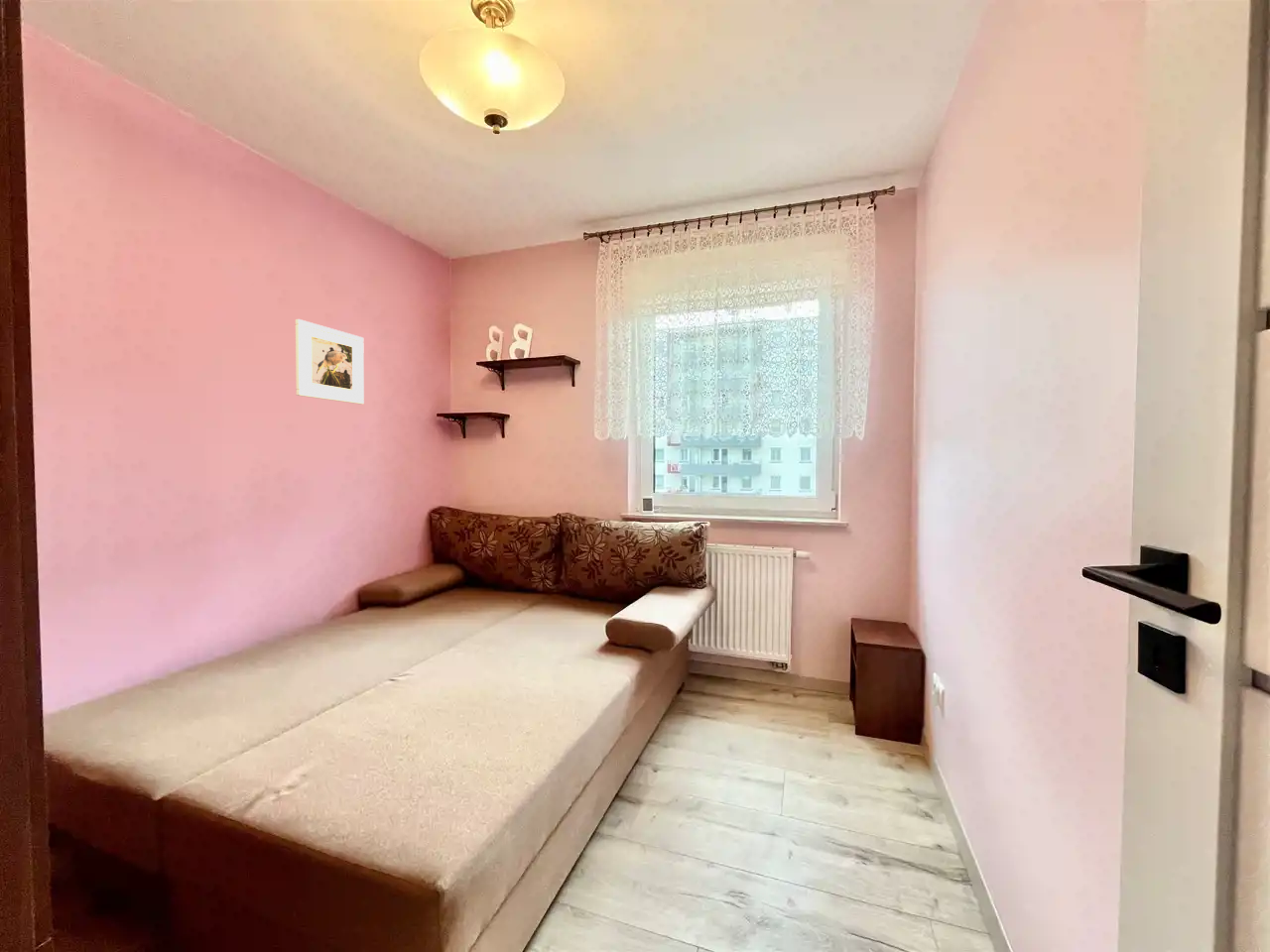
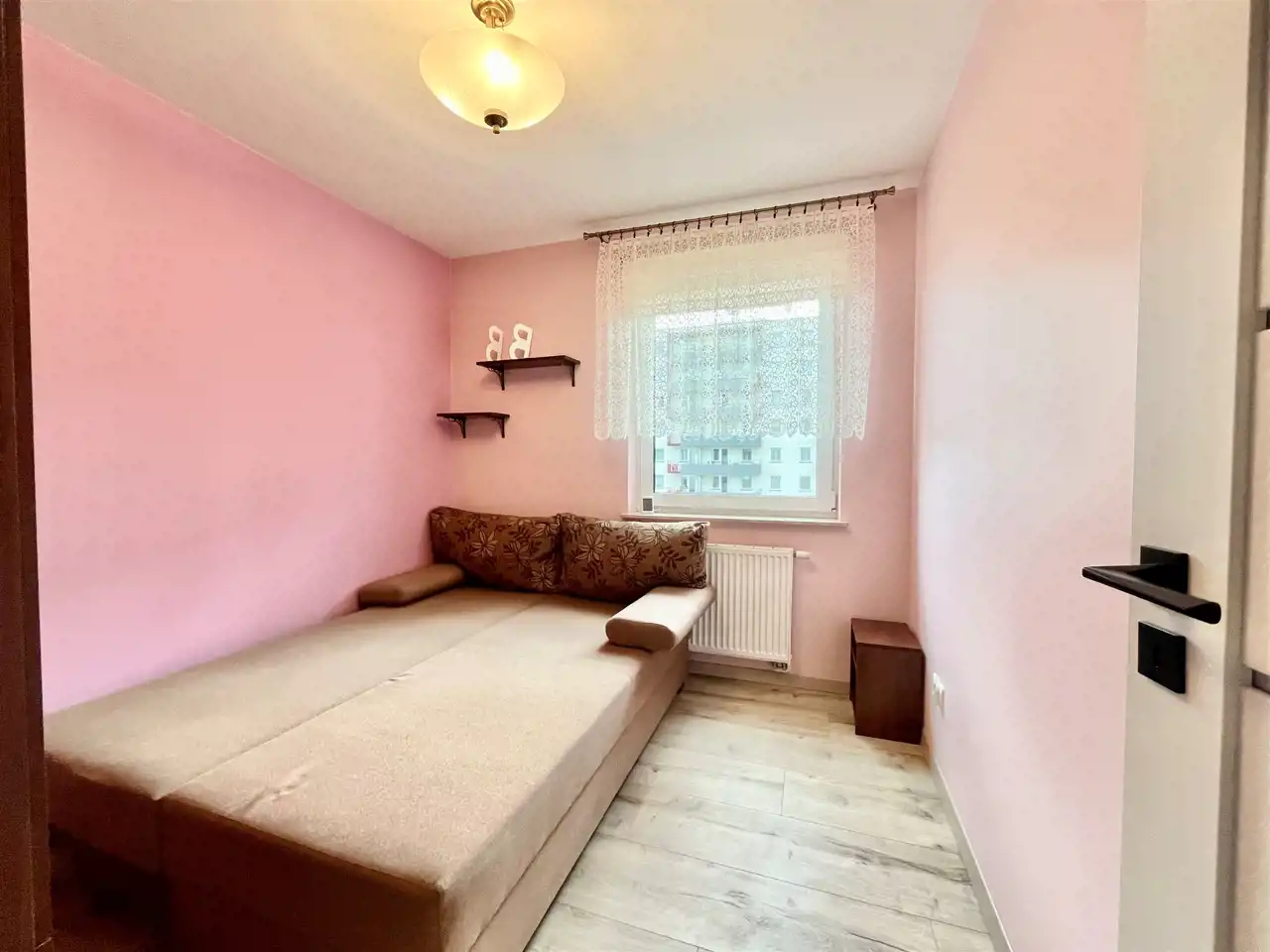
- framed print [295,318,365,405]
